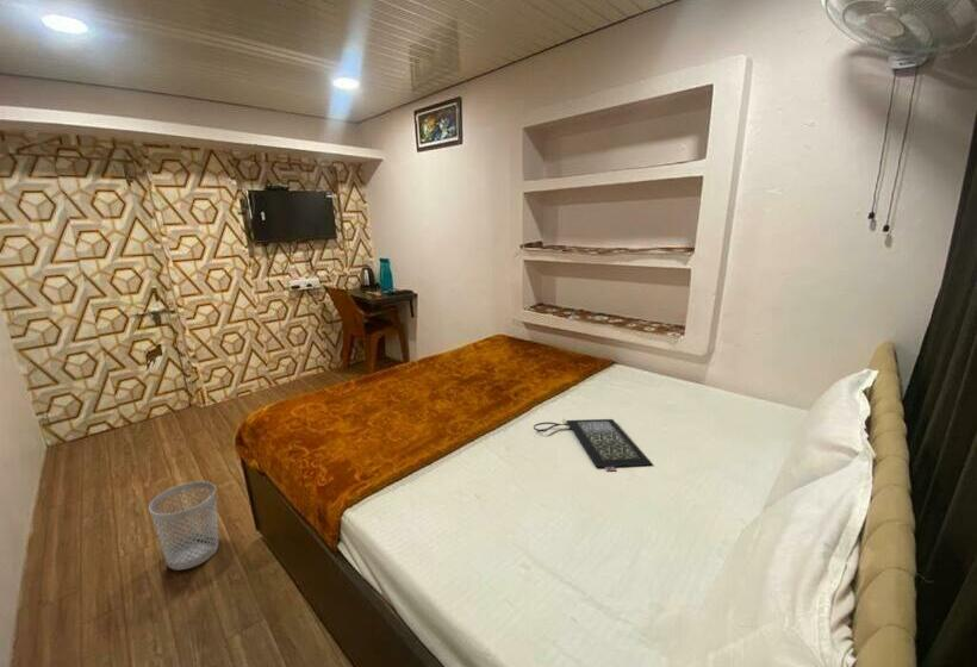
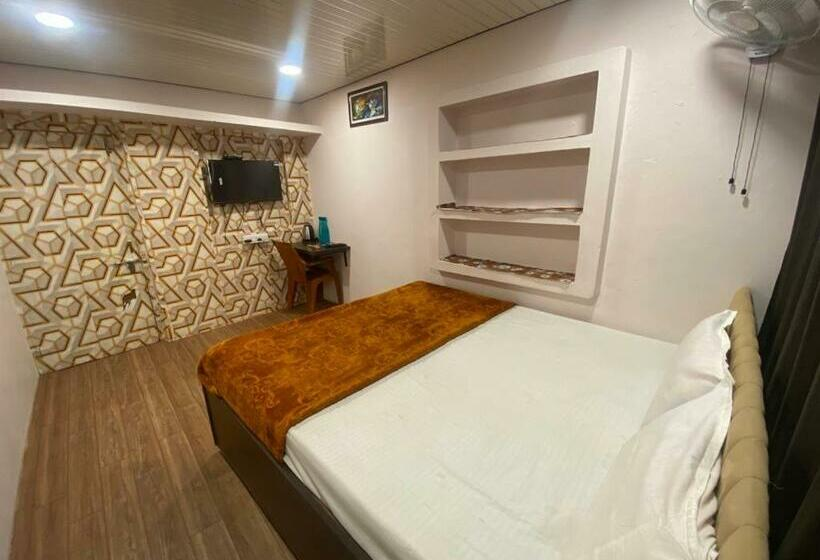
- clutch bag [533,418,654,472]
- wastebasket [148,480,219,571]
